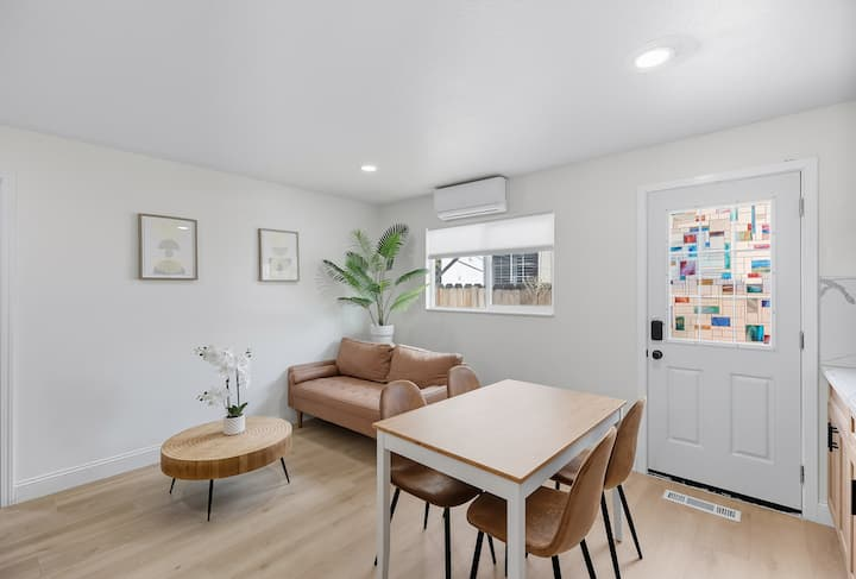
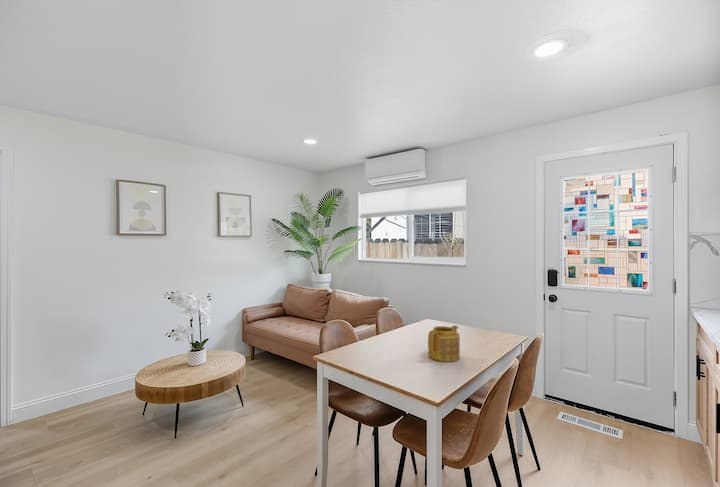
+ teapot [427,324,461,362]
